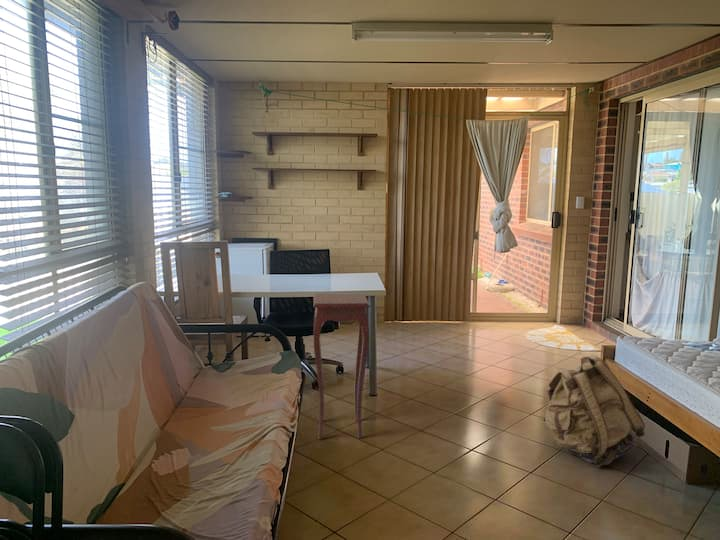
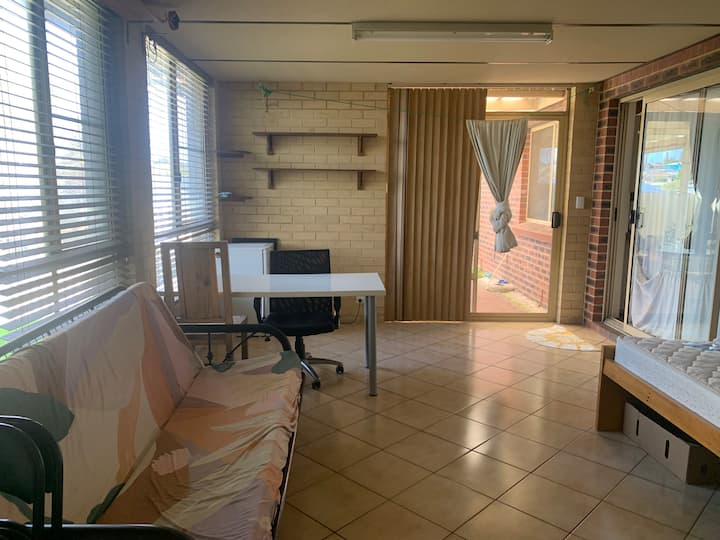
- side table [313,293,371,440]
- backpack [542,354,646,468]
